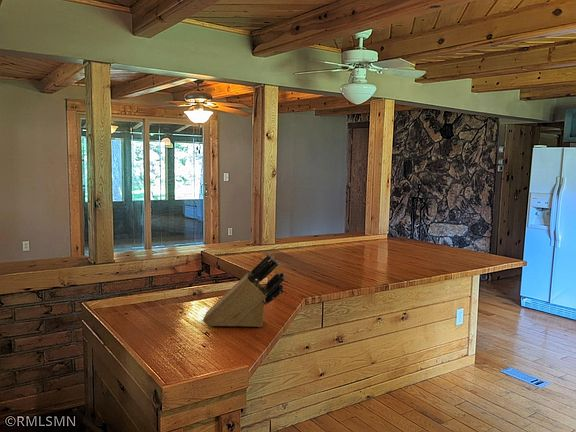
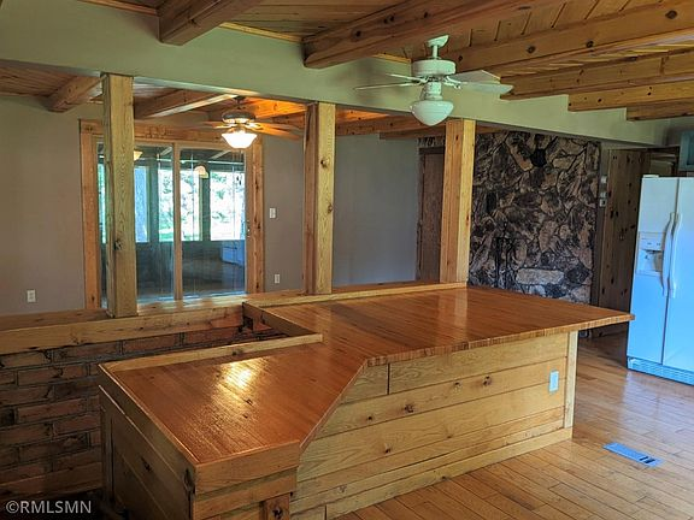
- knife block [202,253,286,328]
